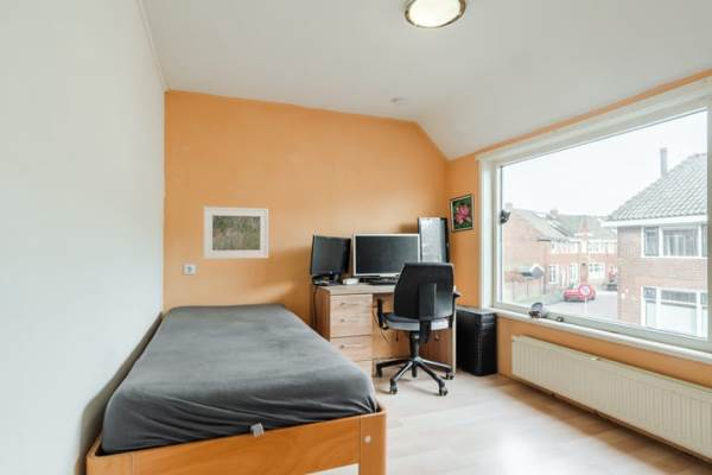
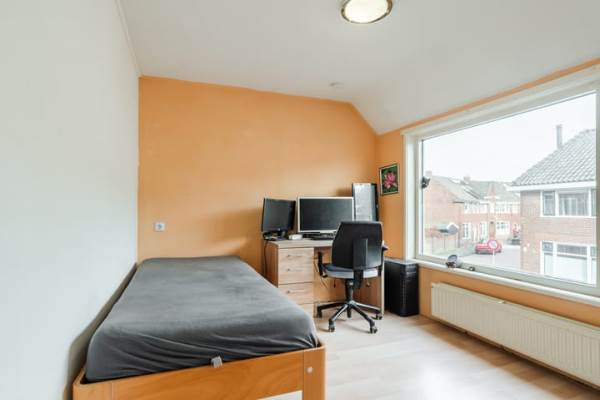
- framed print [202,205,269,260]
